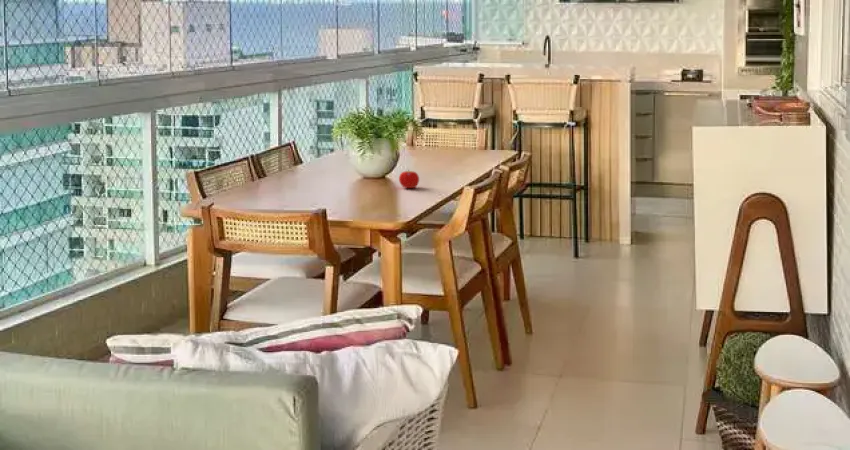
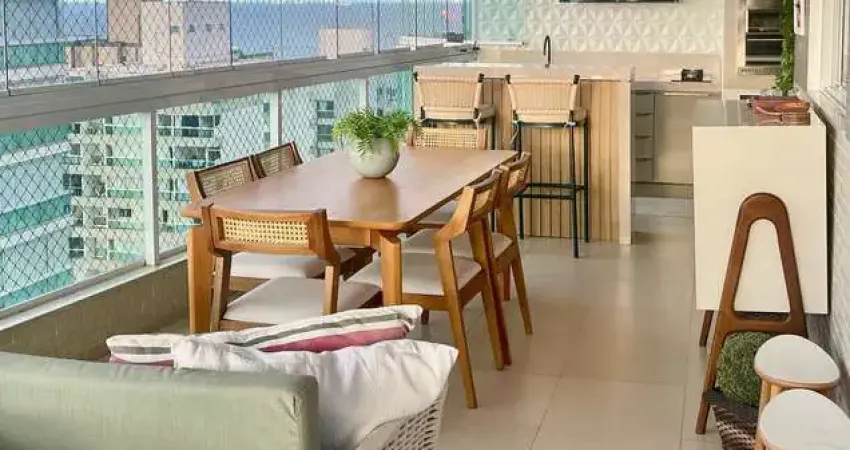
- fruit [398,168,420,189]
